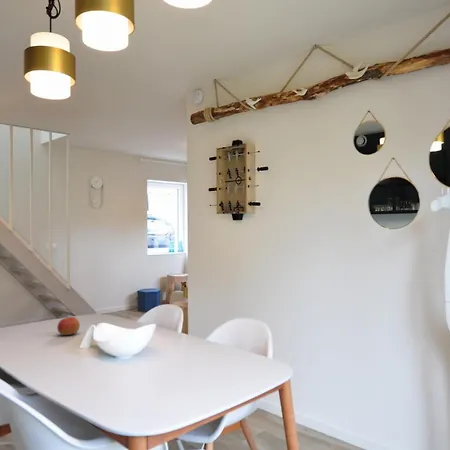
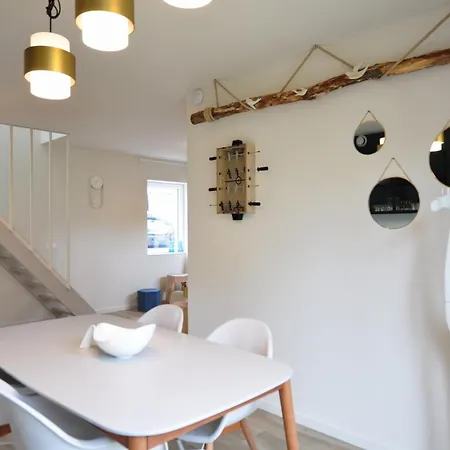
- apple [56,316,81,336]
